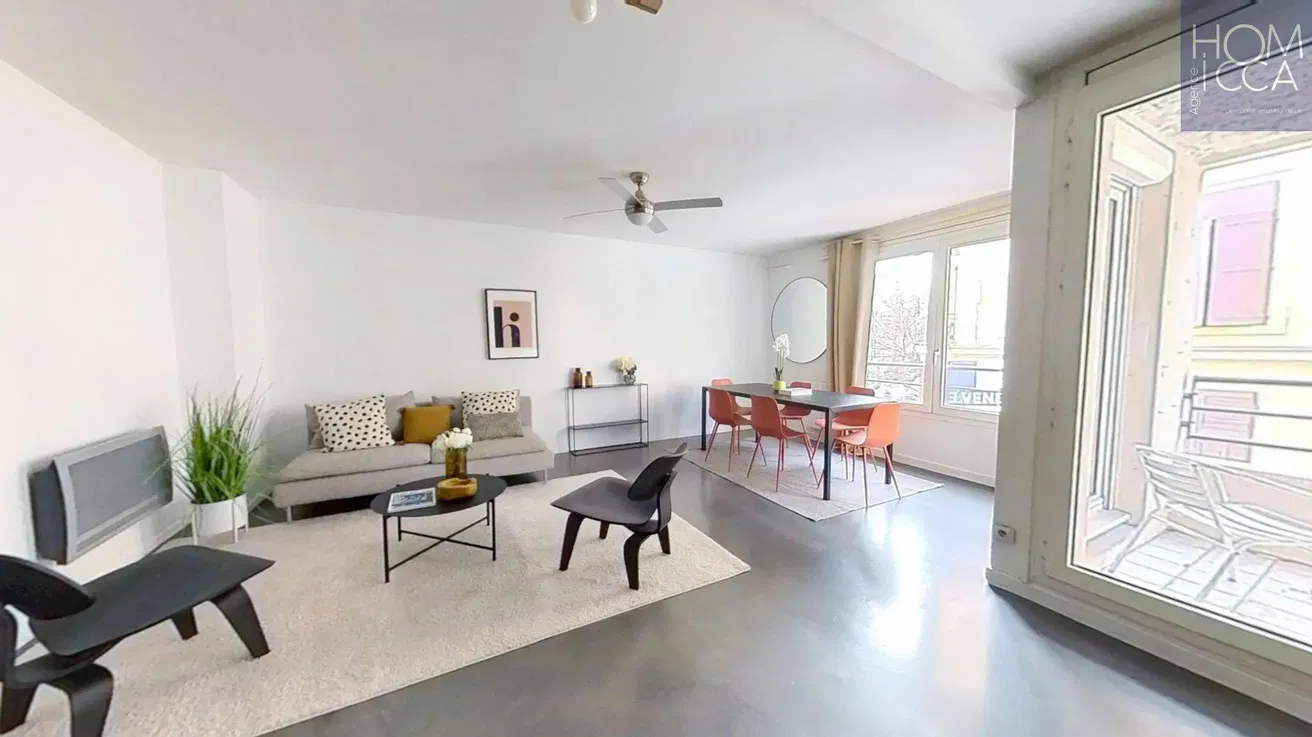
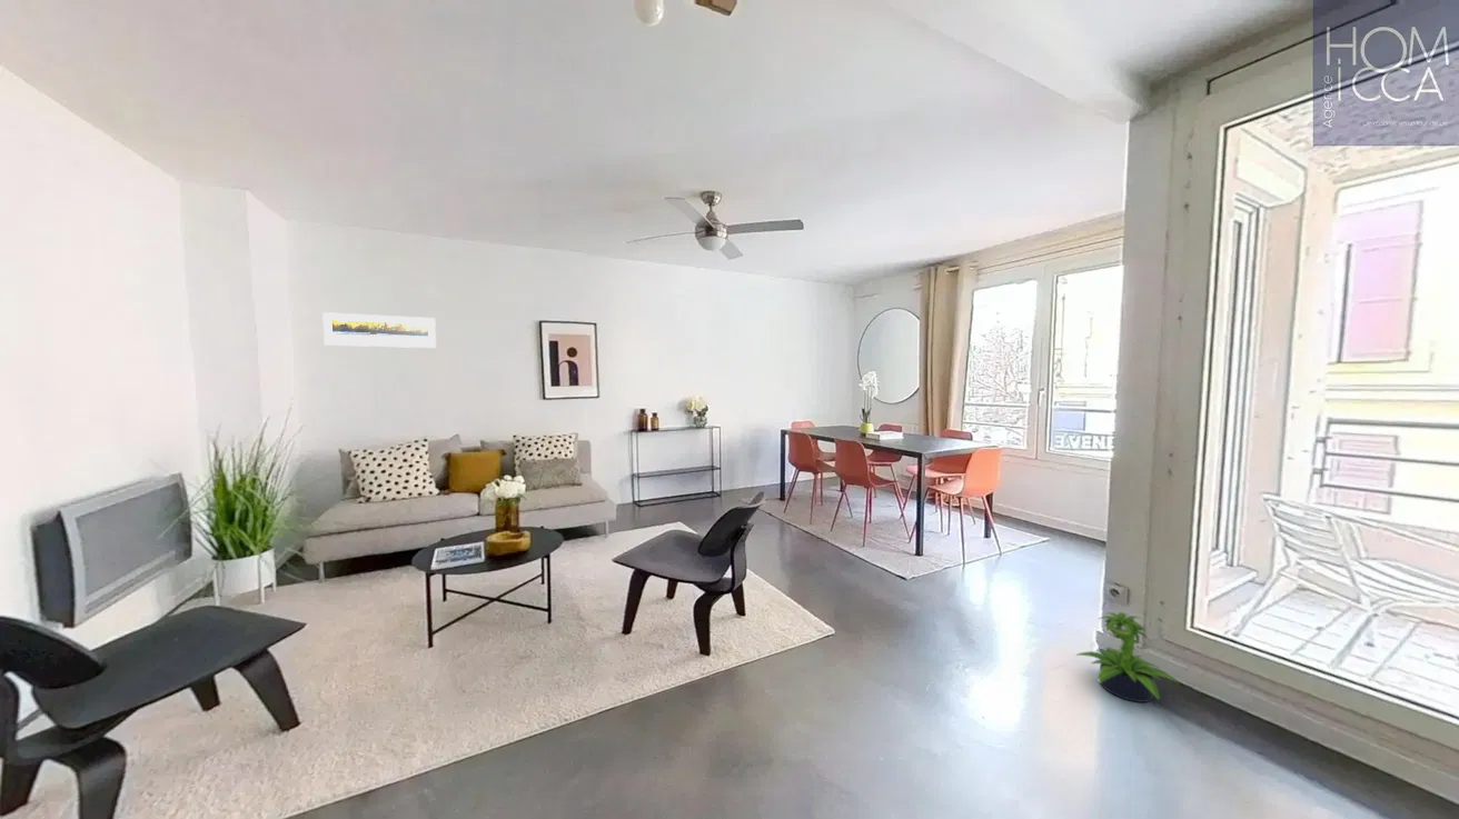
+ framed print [321,311,437,349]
+ potted plant [1075,611,1181,703]
